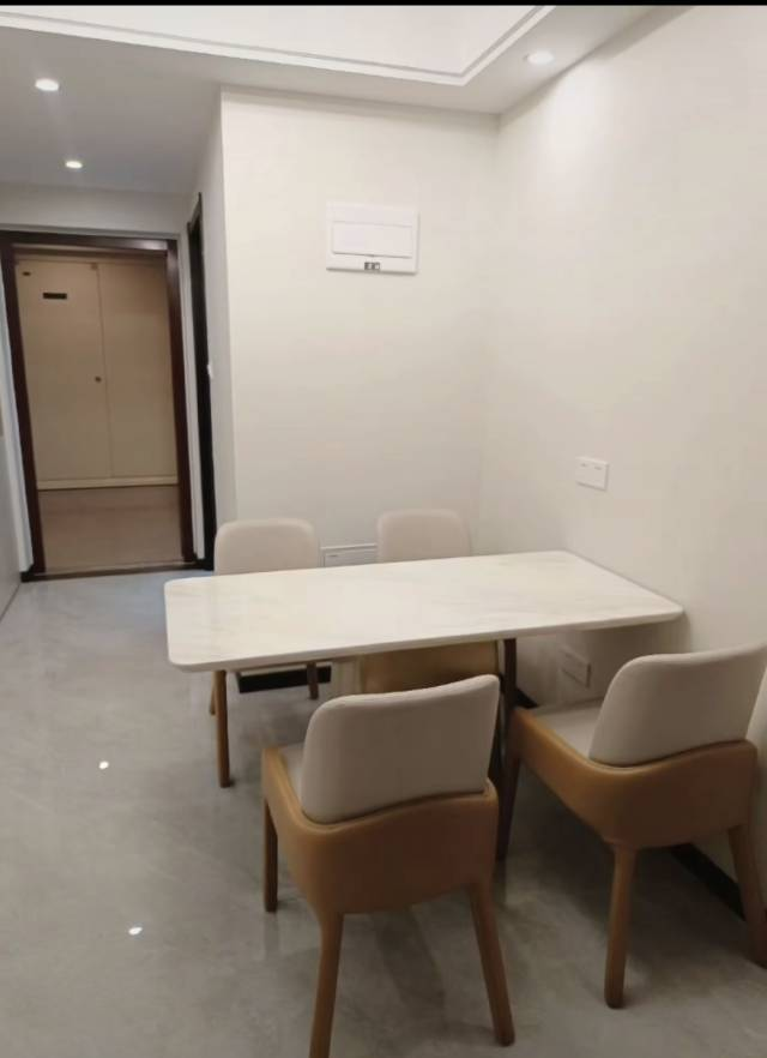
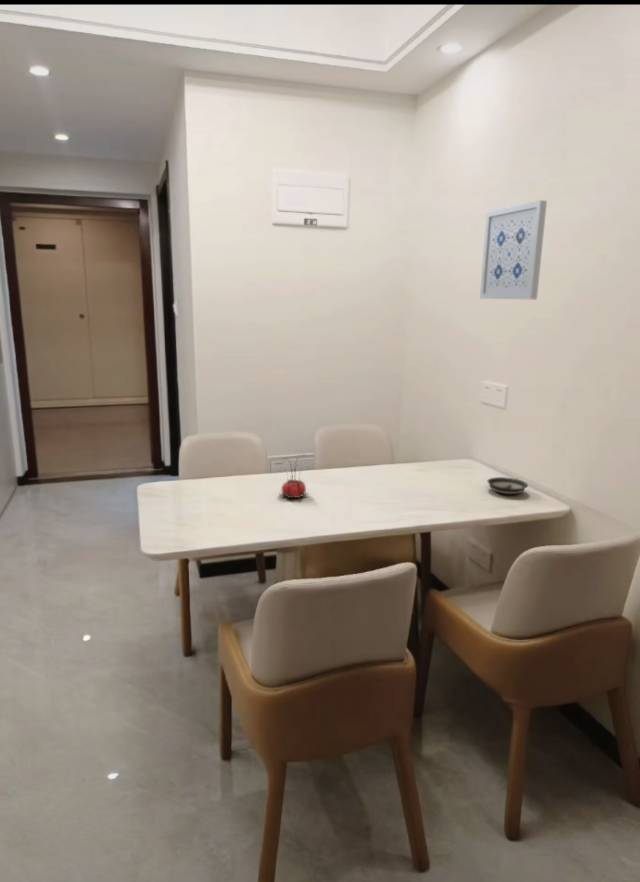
+ wall art [479,199,548,301]
+ flower [277,454,310,499]
+ saucer [486,476,529,495]
